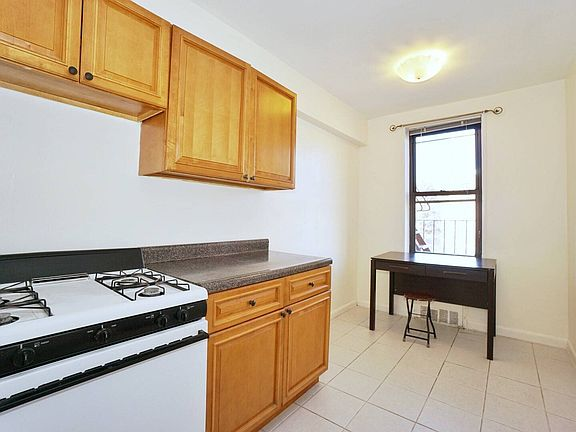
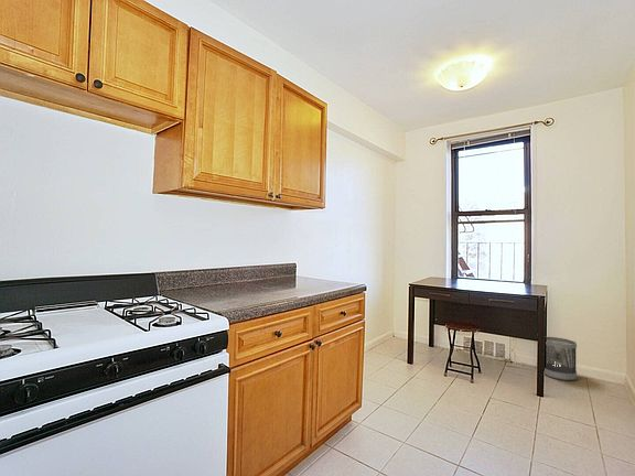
+ wastebasket [543,336,578,382]
